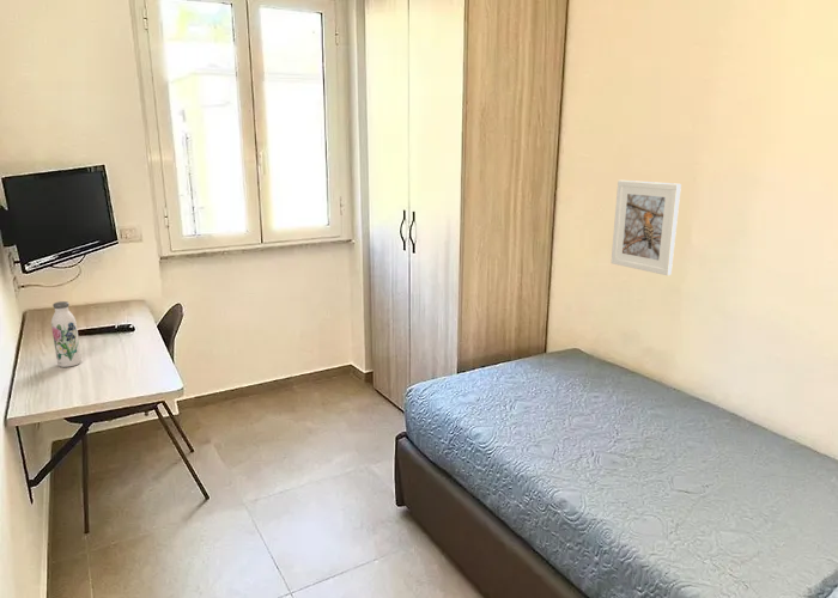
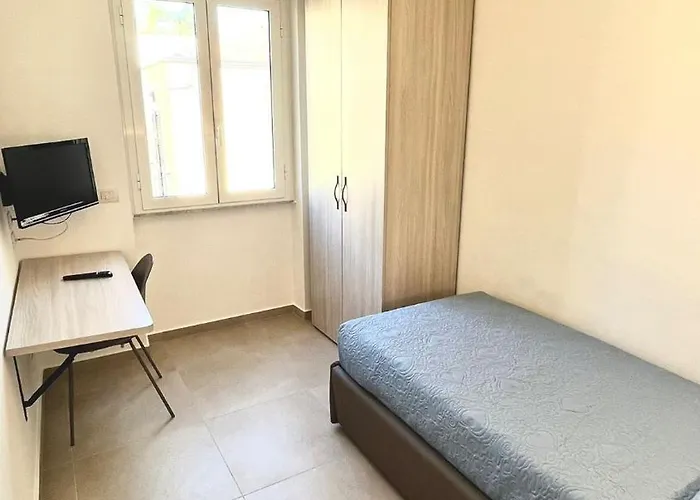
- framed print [611,179,682,276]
- water bottle [50,300,83,368]
